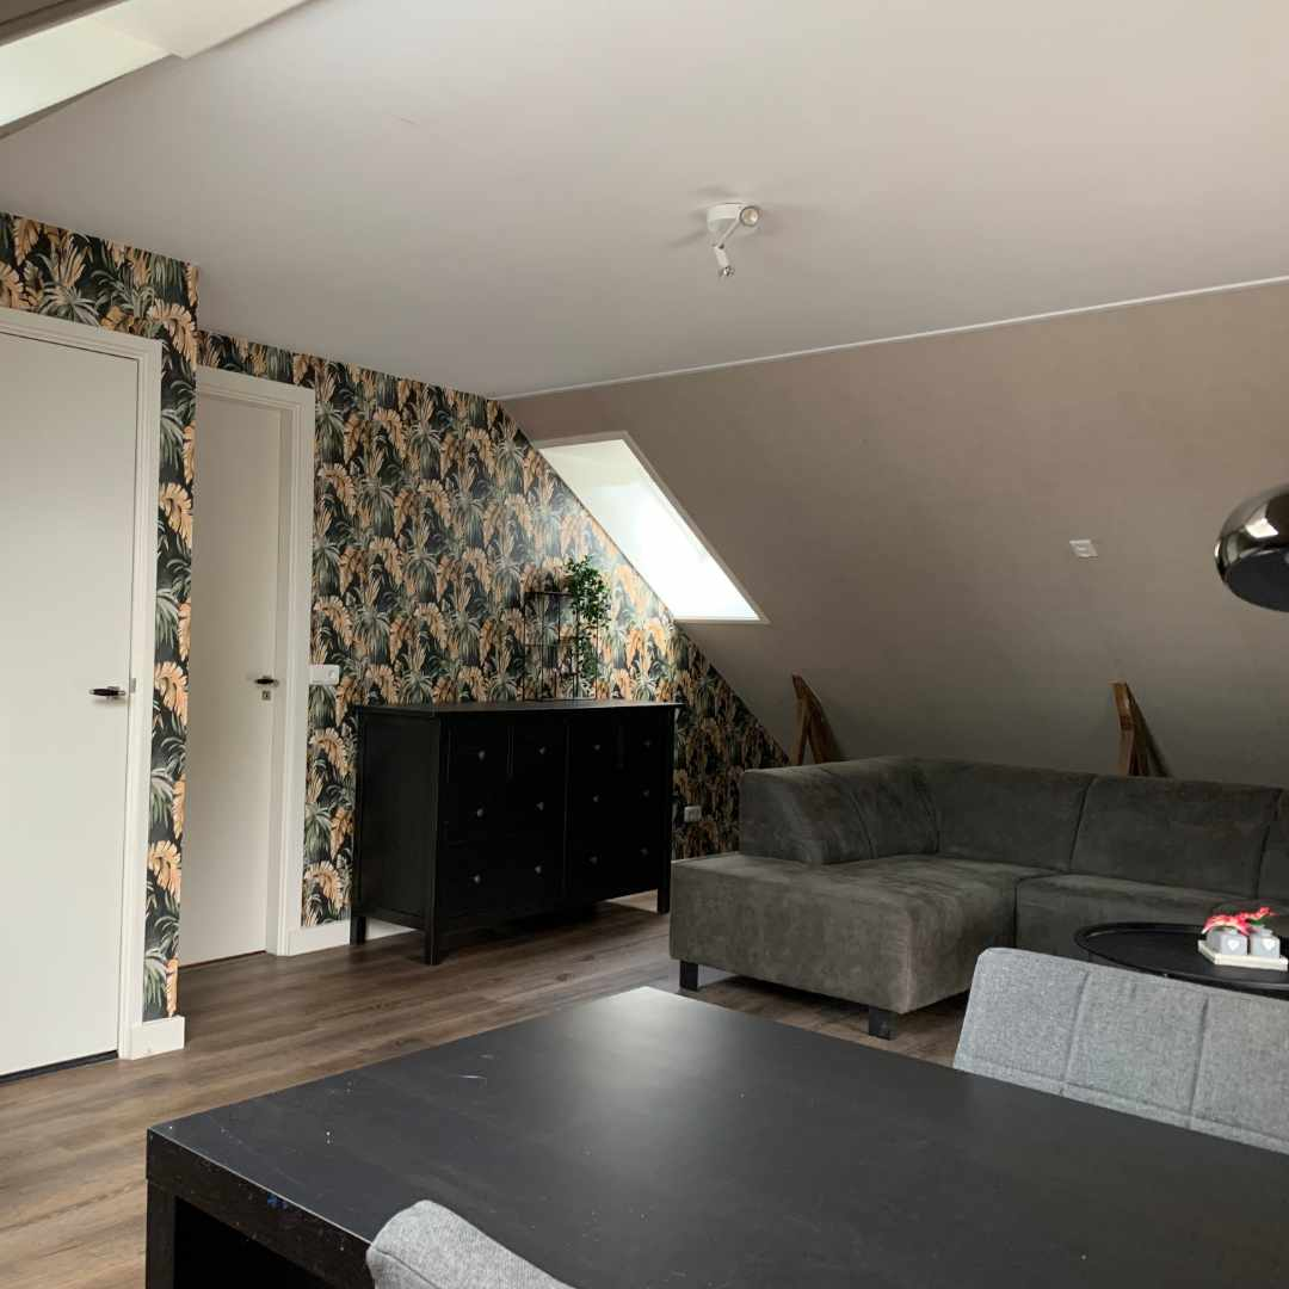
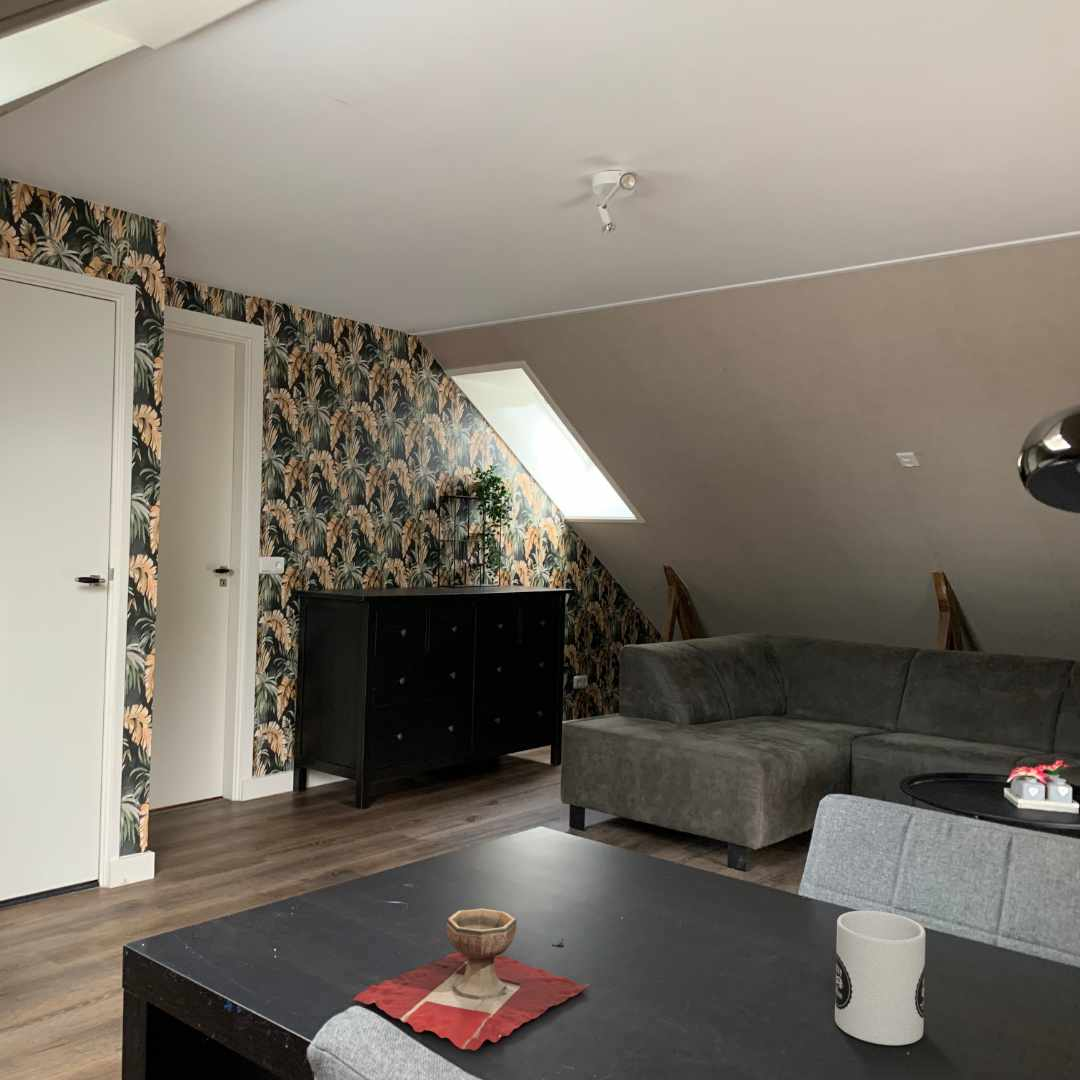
+ mug [834,910,926,1046]
+ decorative bowl [352,907,590,1051]
